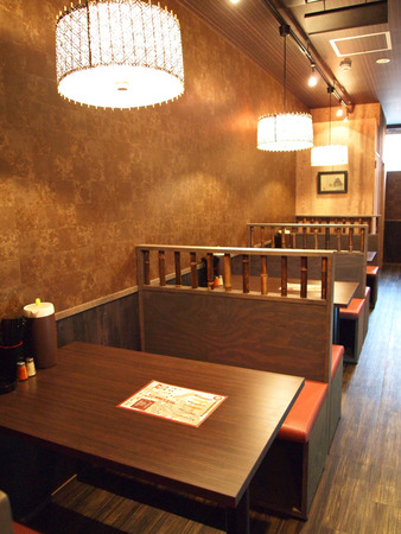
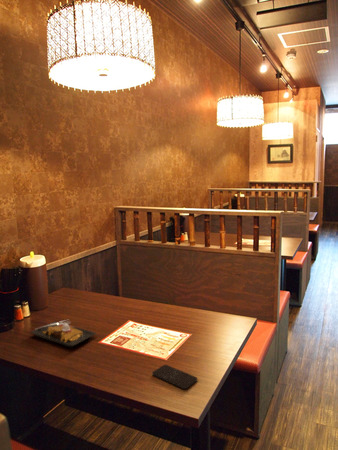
+ smartphone [151,364,198,390]
+ plate [30,318,97,348]
